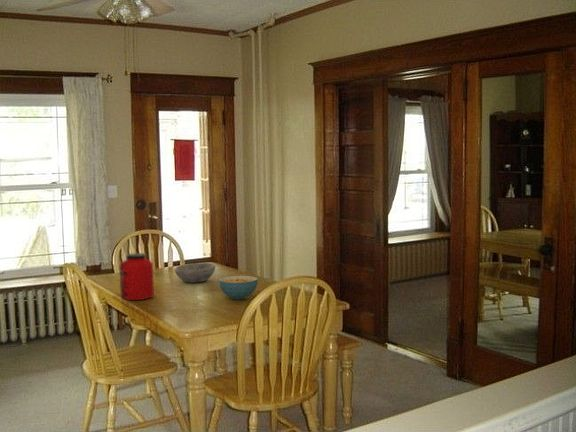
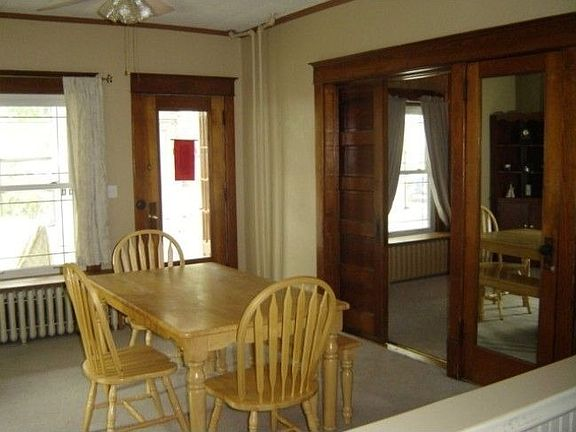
- cereal bowl [218,275,259,301]
- protein powder [119,252,155,301]
- bowl [173,262,217,284]
